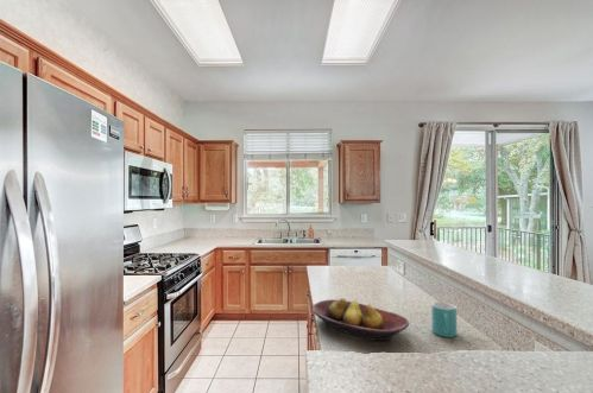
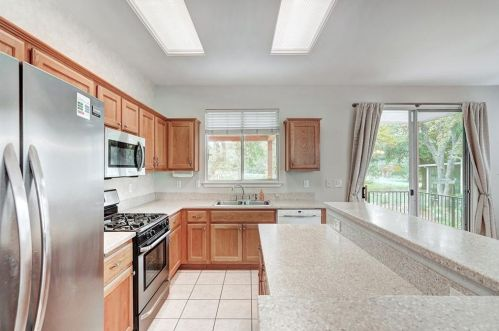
- mug [431,300,458,338]
- fruit bowl [310,297,410,342]
